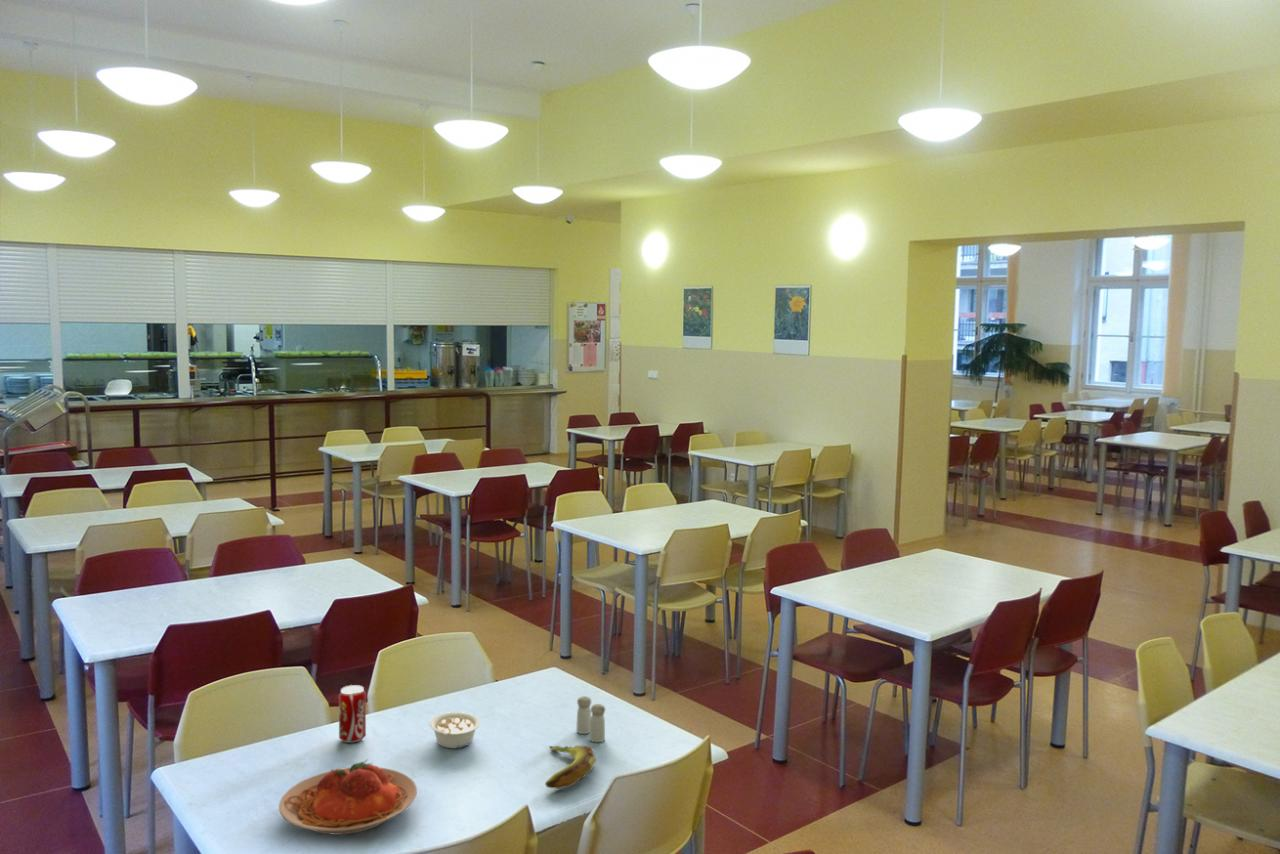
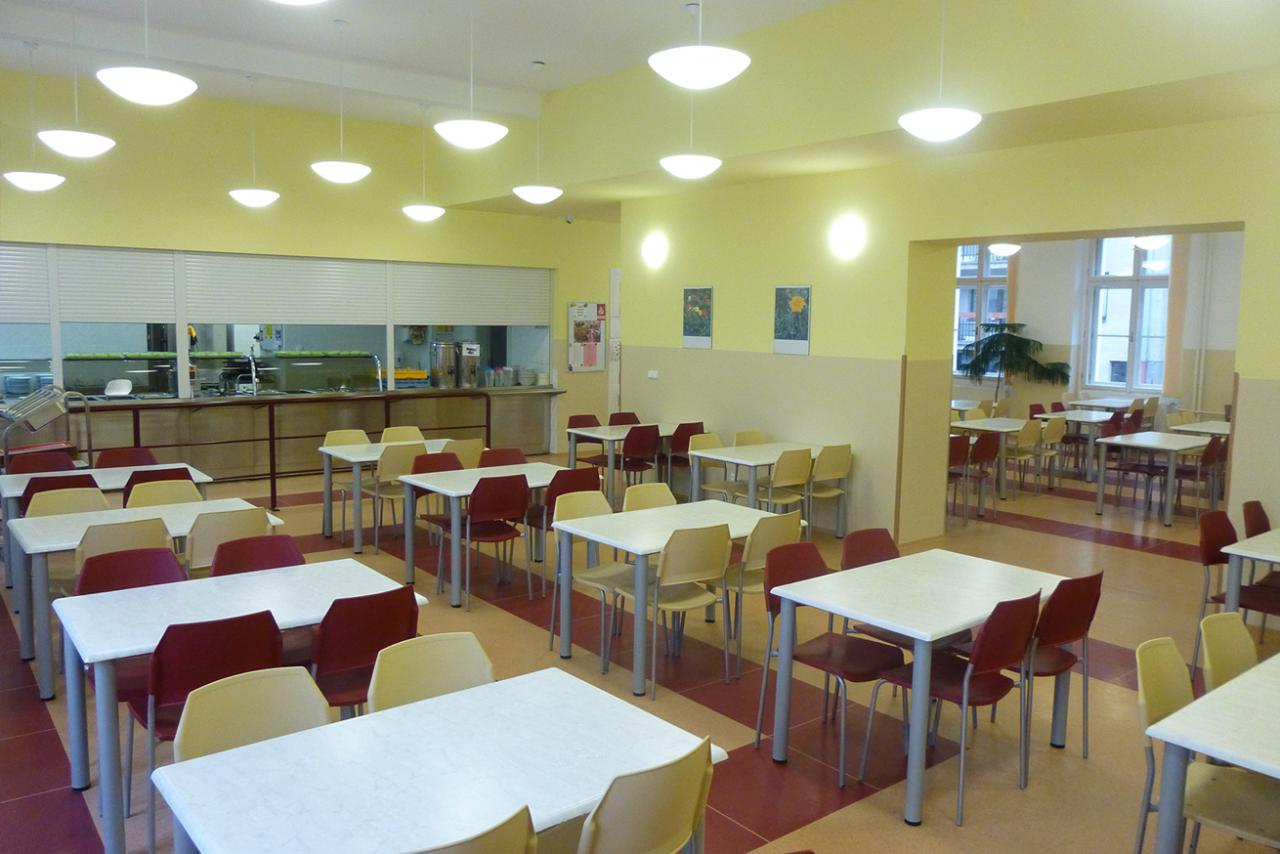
- beverage can [338,684,367,744]
- plate [278,758,418,836]
- banana [544,745,597,790]
- legume [429,711,481,749]
- salt and pepper shaker [575,695,606,743]
